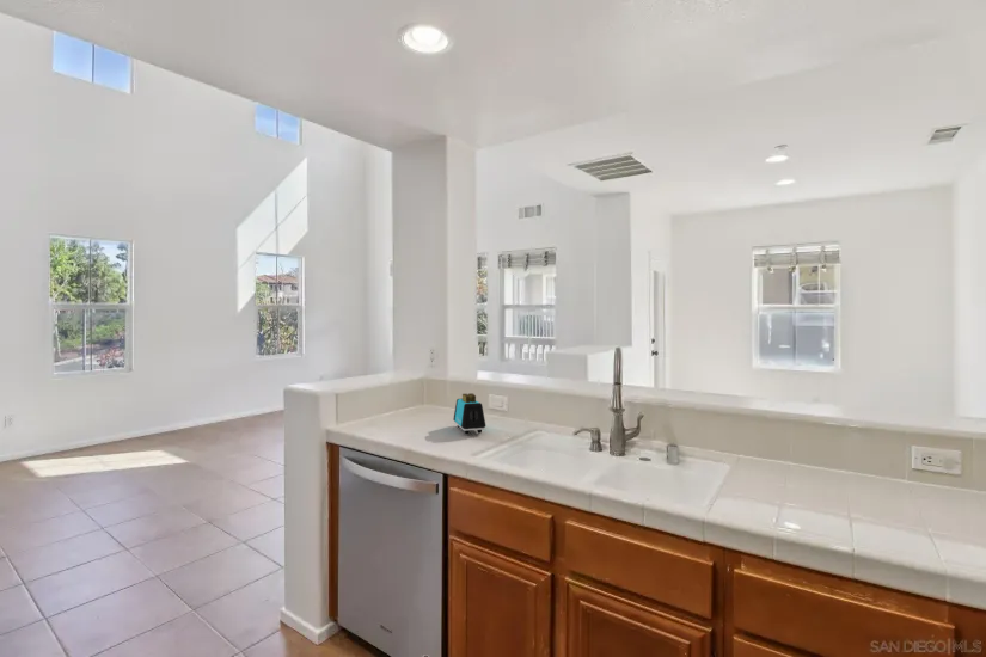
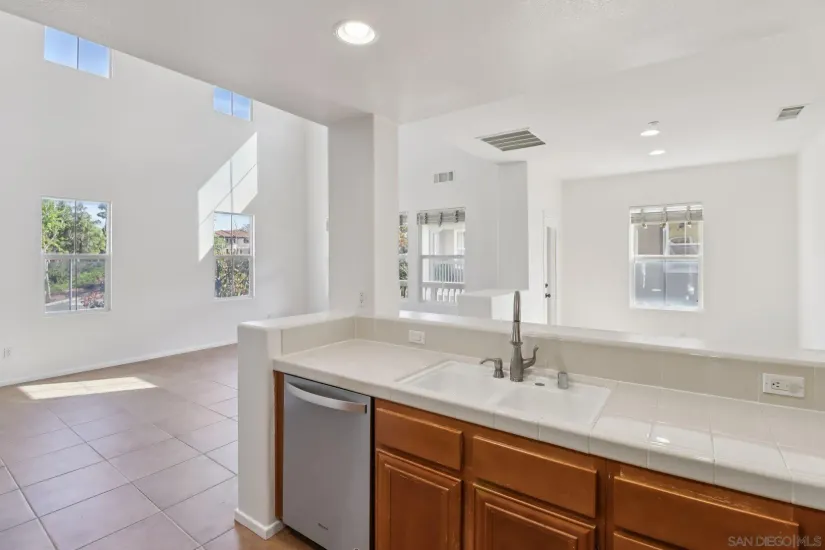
- toaster [452,392,486,435]
